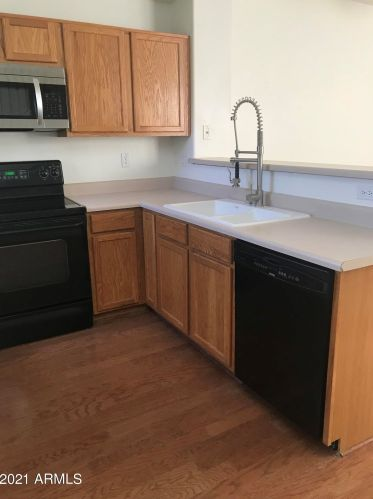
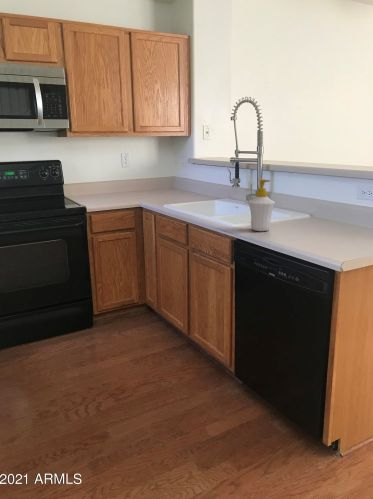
+ soap bottle [247,178,276,232]
